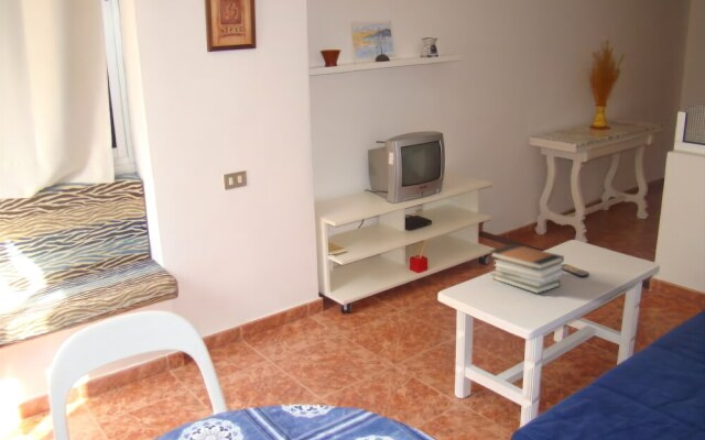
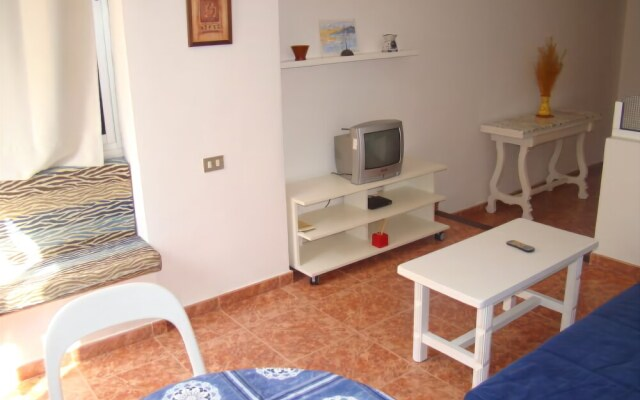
- book stack [489,243,565,295]
